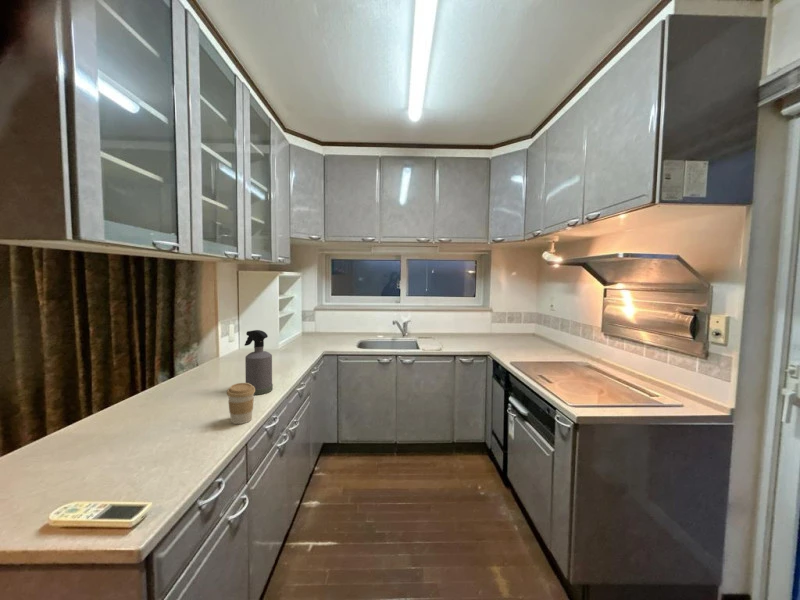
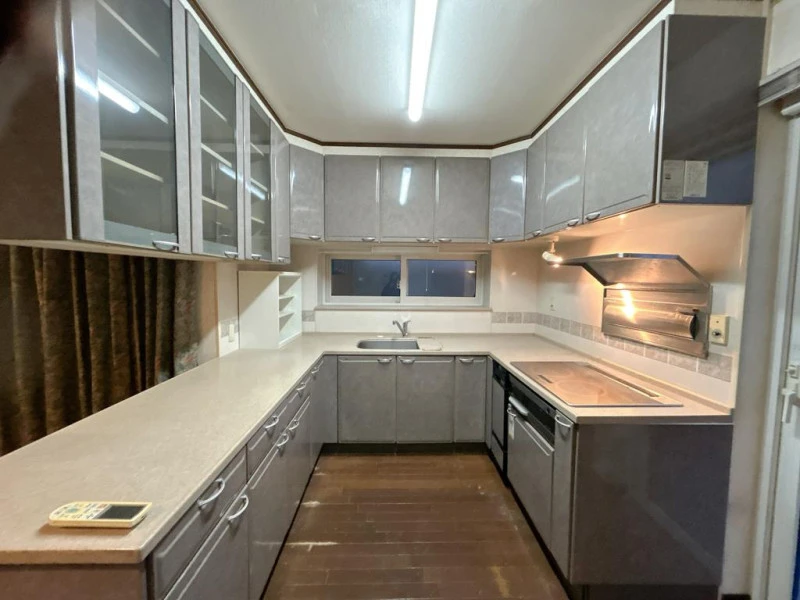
- coffee cup [226,382,255,425]
- spray bottle [244,329,274,396]
